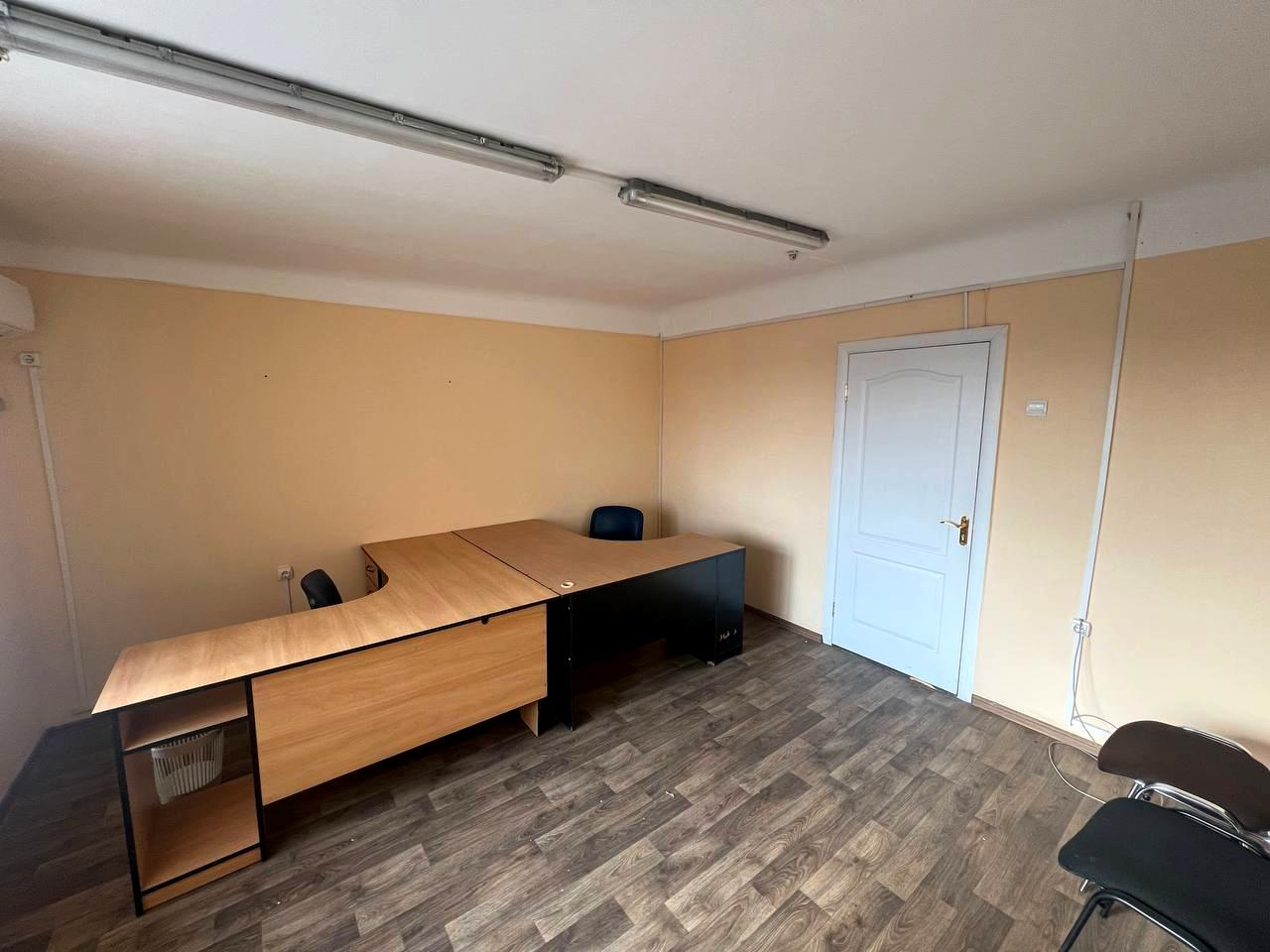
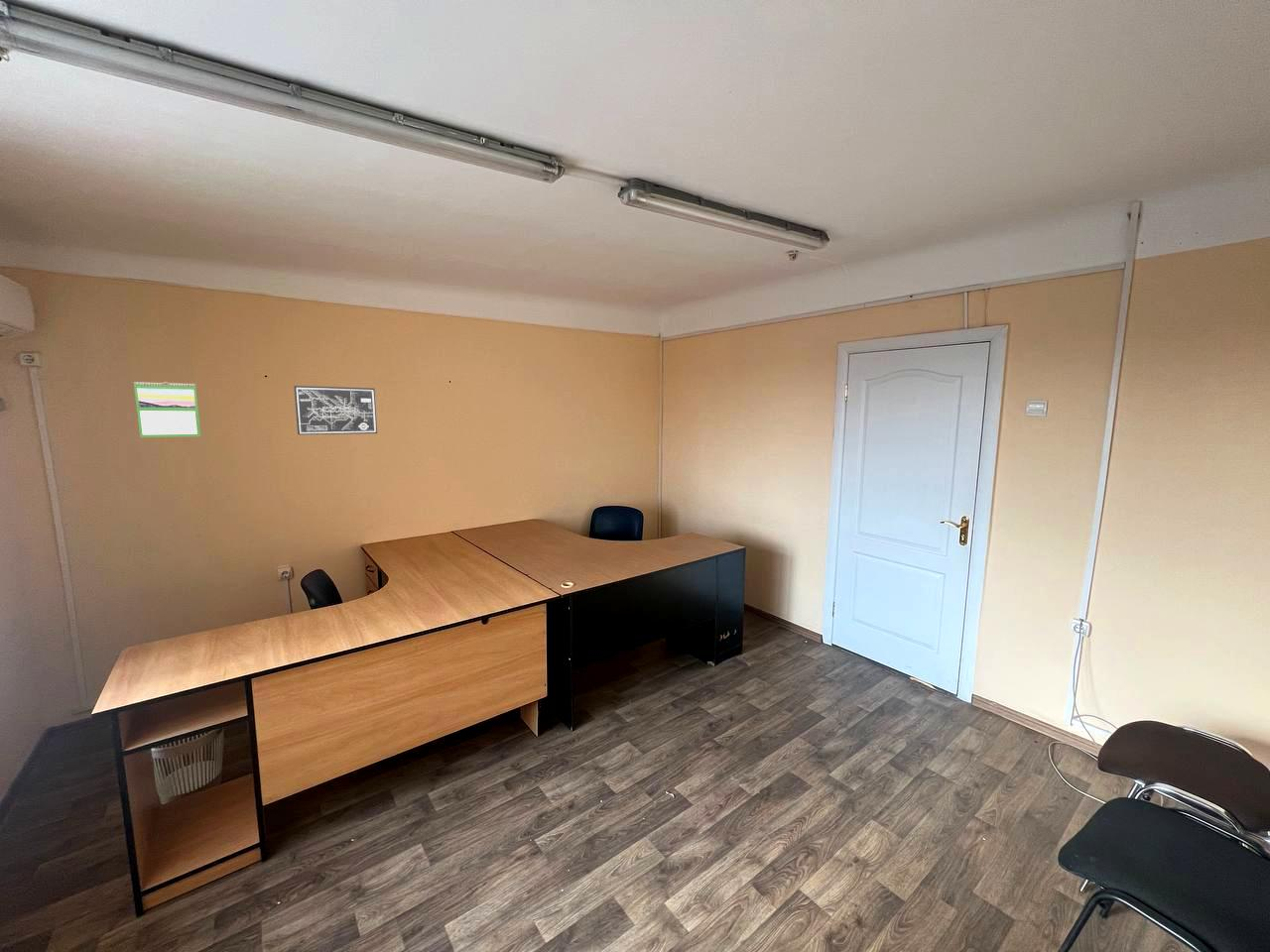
+ wall art [293,385,378,435]
+ calendar [133,381,201,438]
